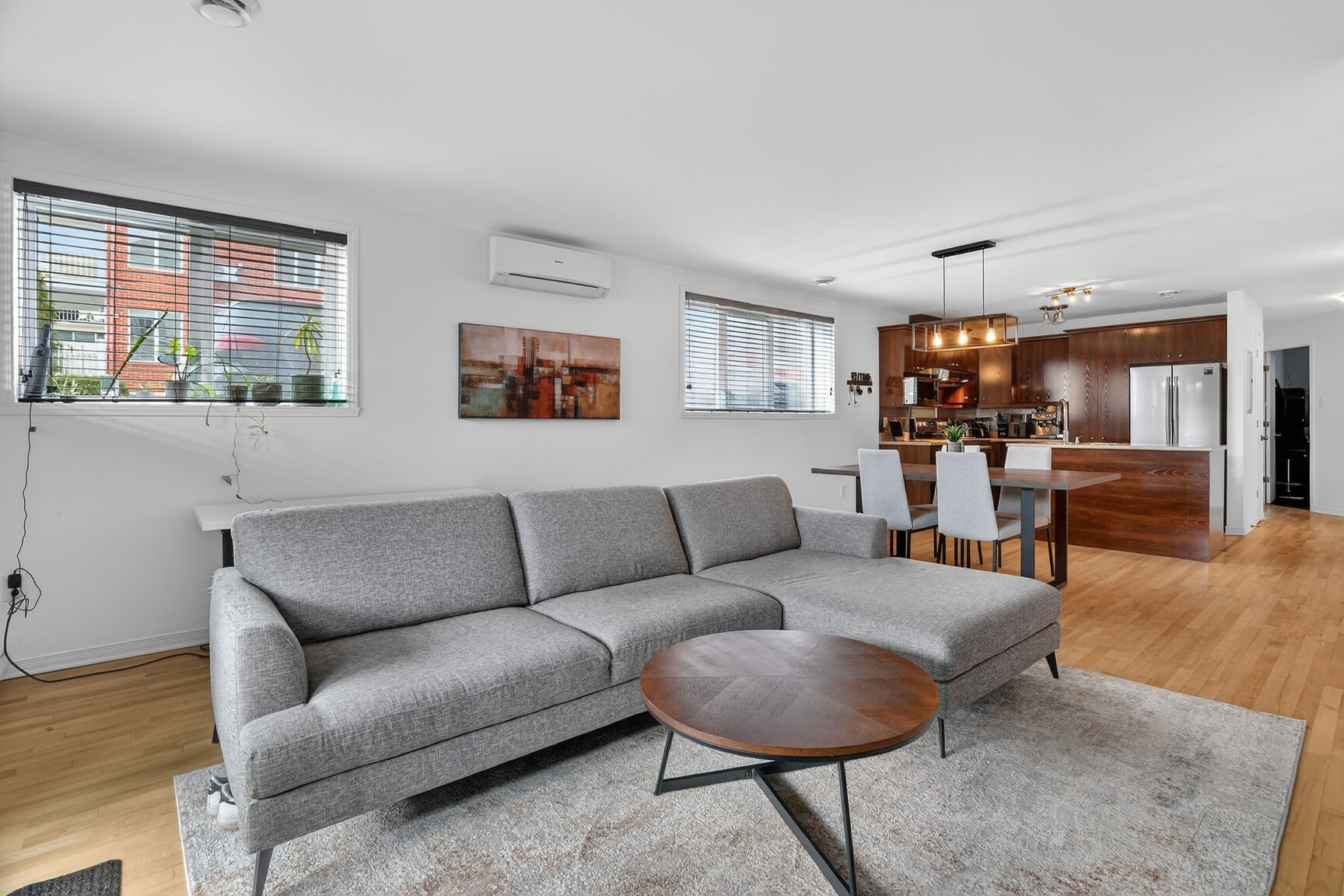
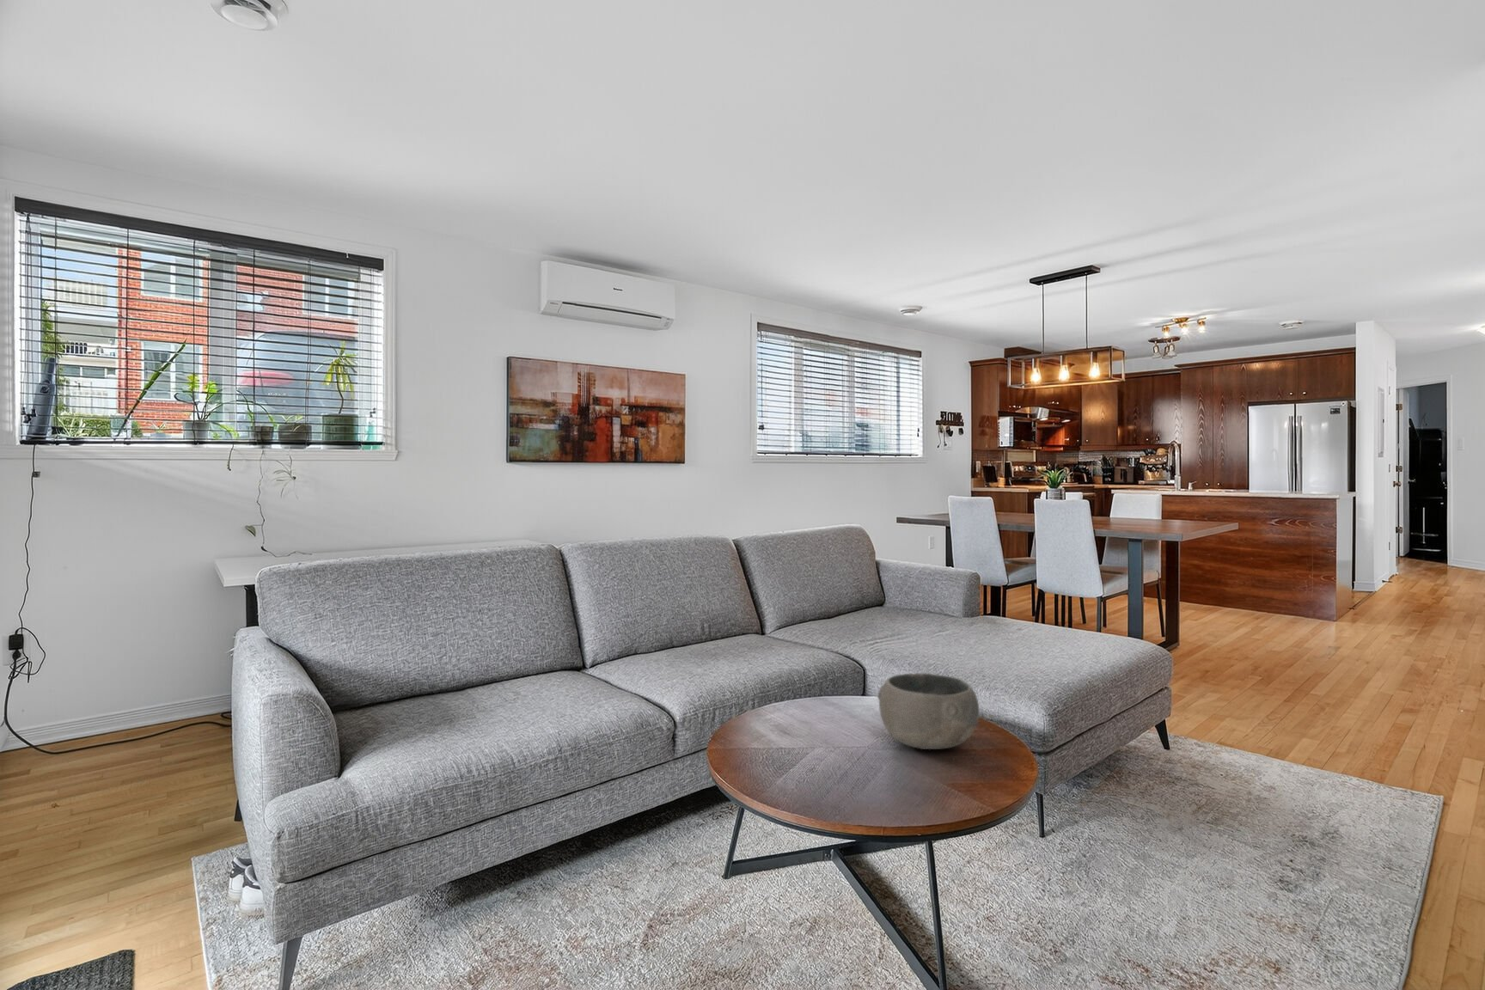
+ bowl [876,672,980,750]
